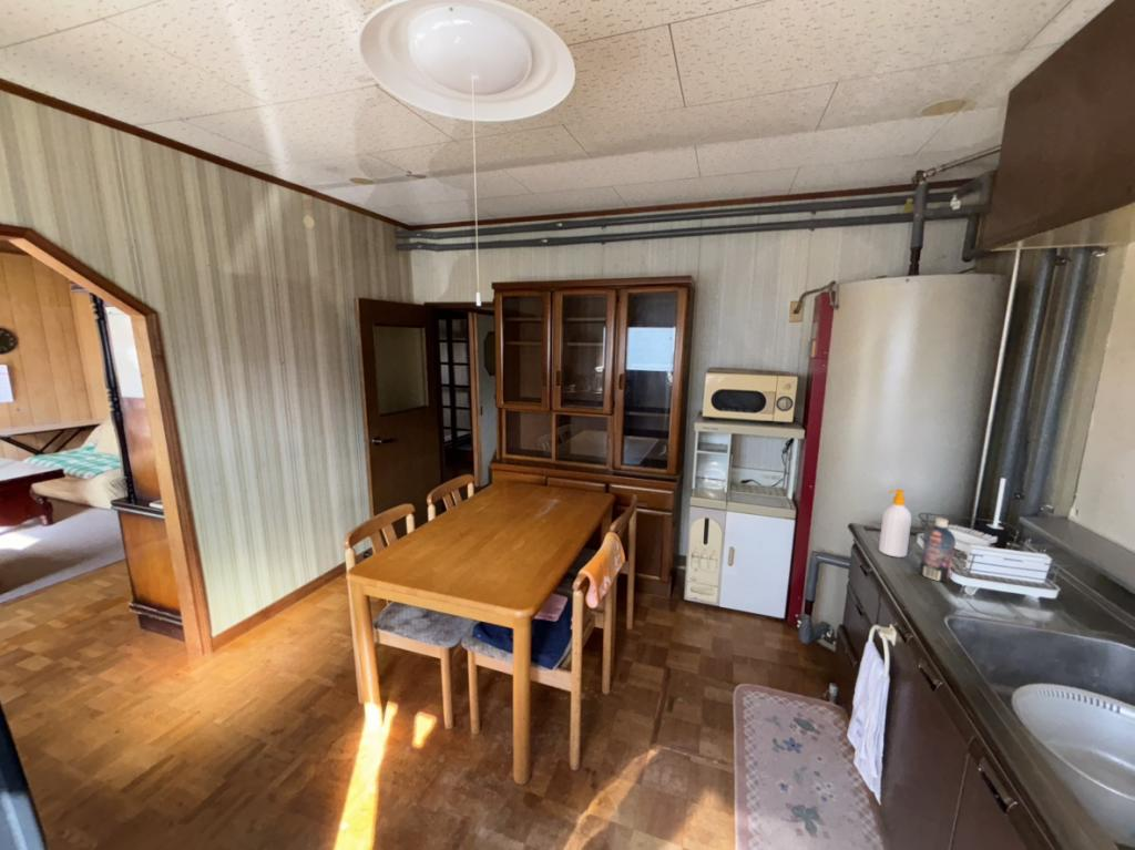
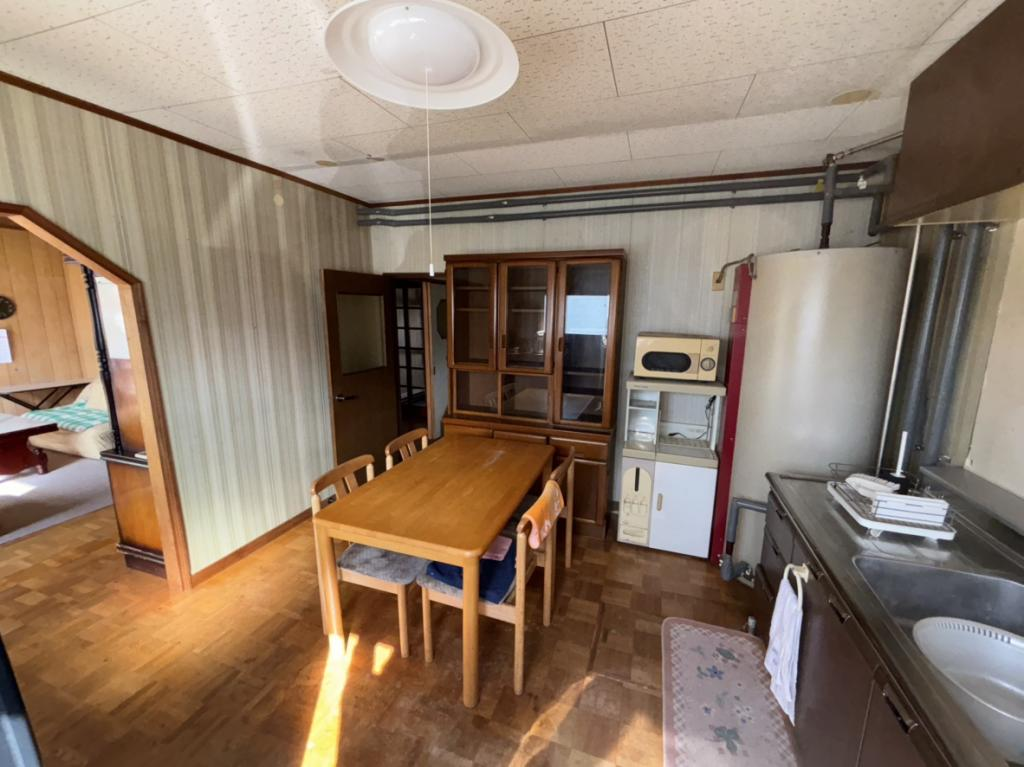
- soap bottle [878,489,912,559]
- bottle [918,516,957,583]
